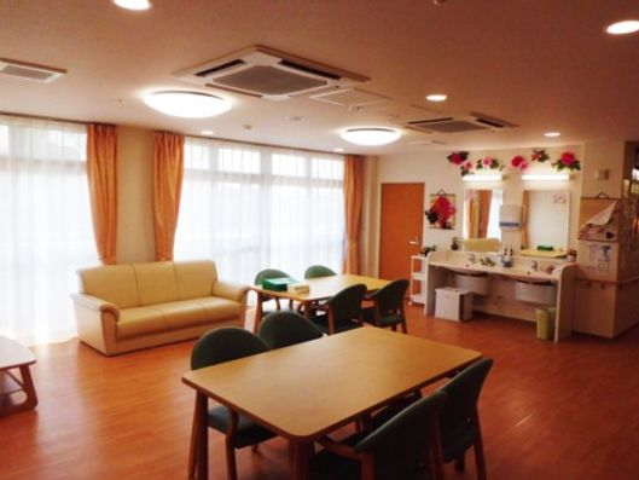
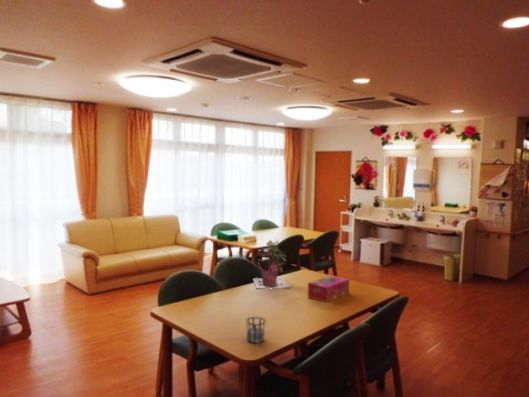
+ tissue box [307,275,350,303]
+ potted flower [252,238,292,290]
+ cup [245,316,267,344]
